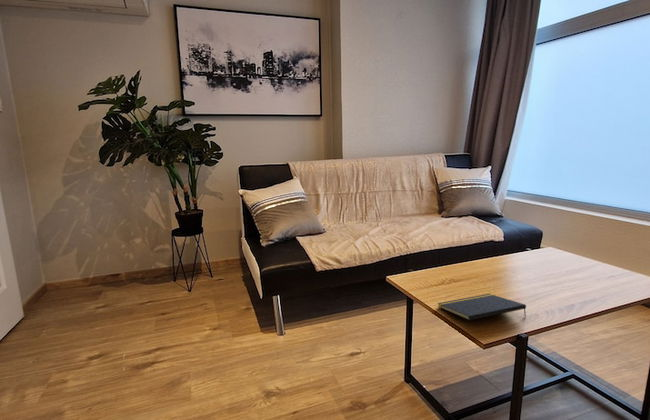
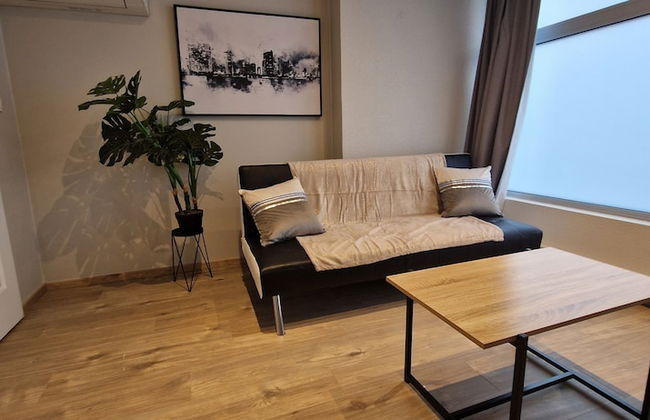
- notepad [437,293,527,321]
